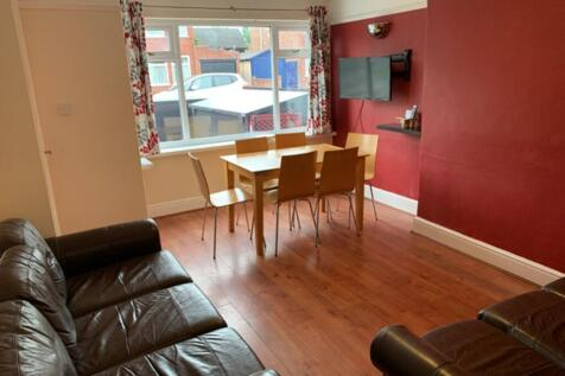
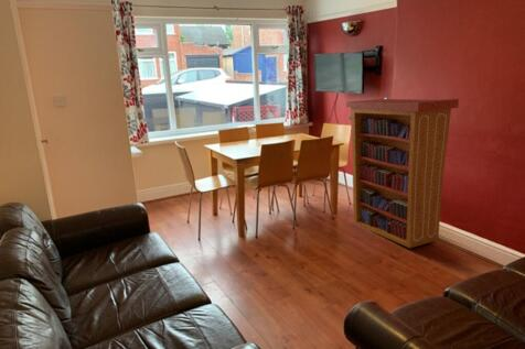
+ bookcase [345,98,460,249]
